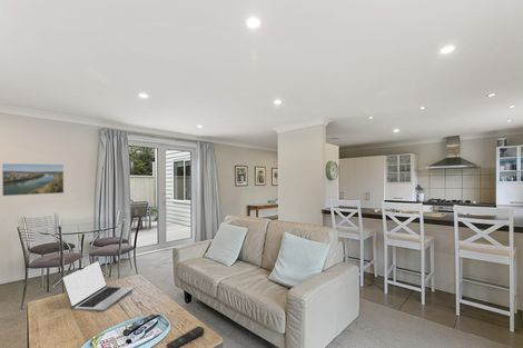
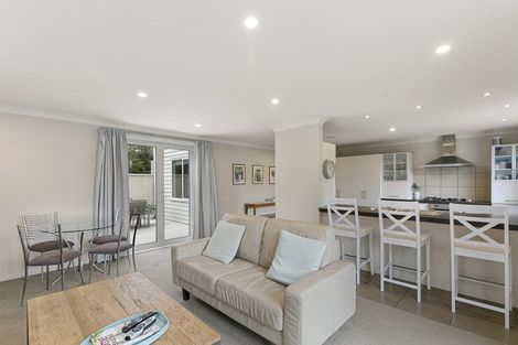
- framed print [1,162,65,197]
- laptop [61,260,135,312]
- remote control [166,326,205,348]
